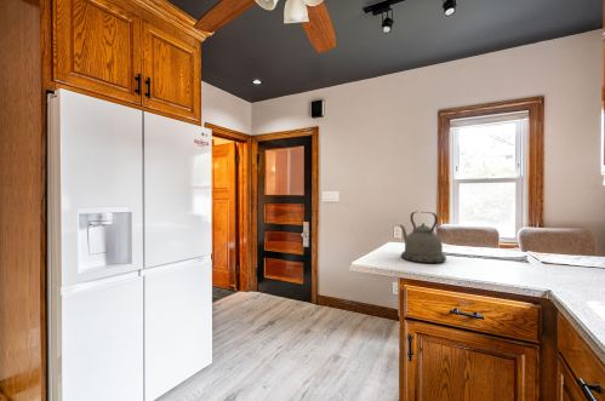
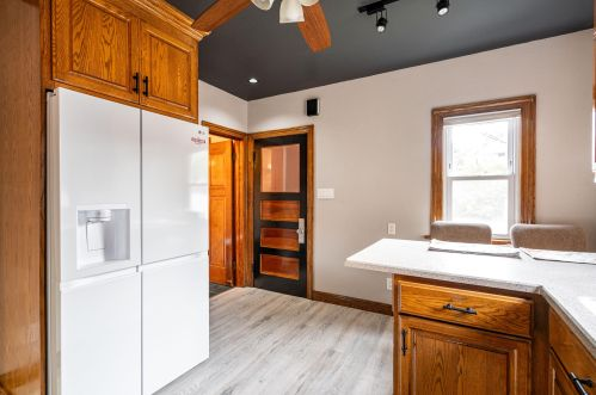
- kettle [399,211,447,264]
